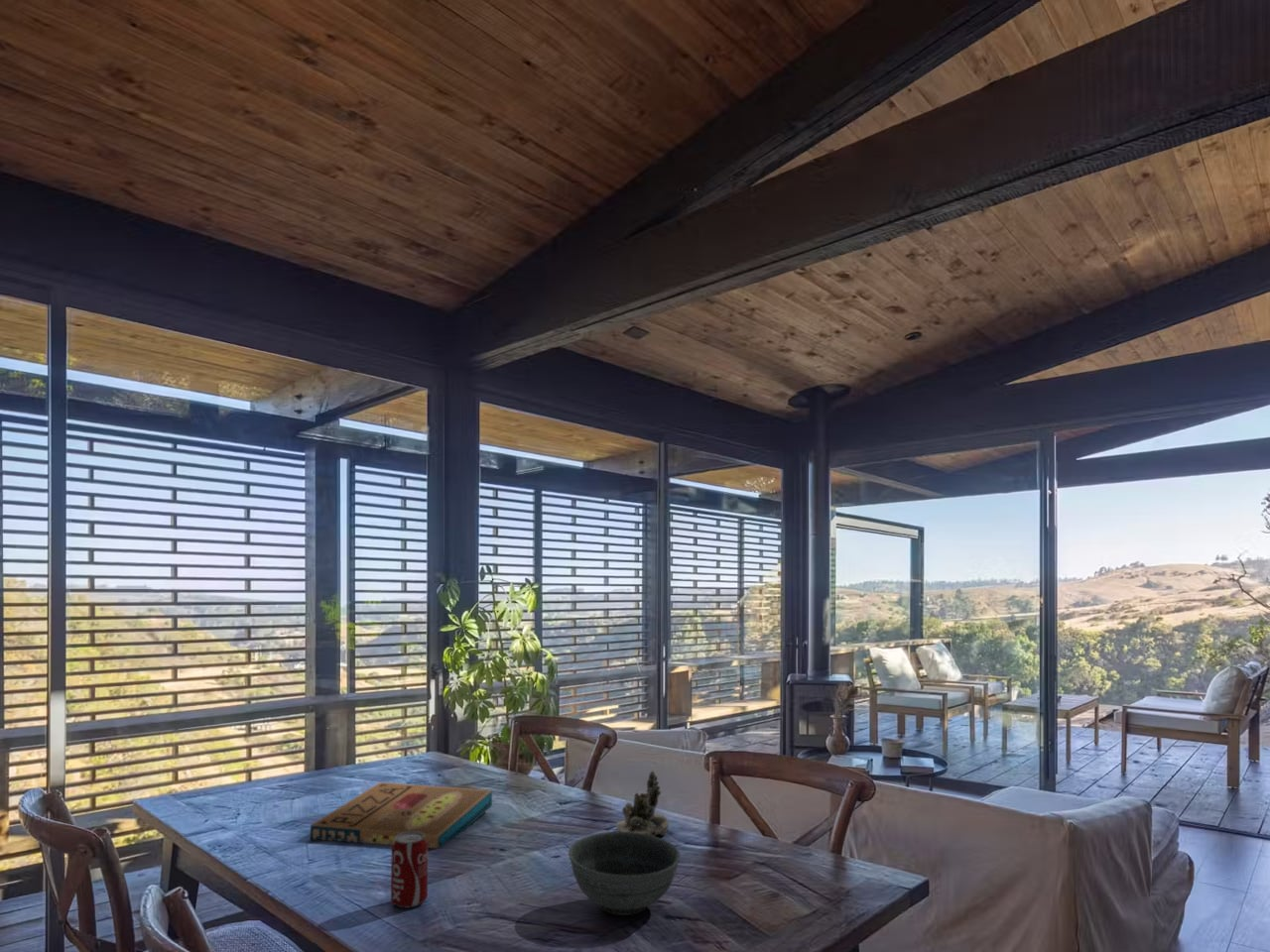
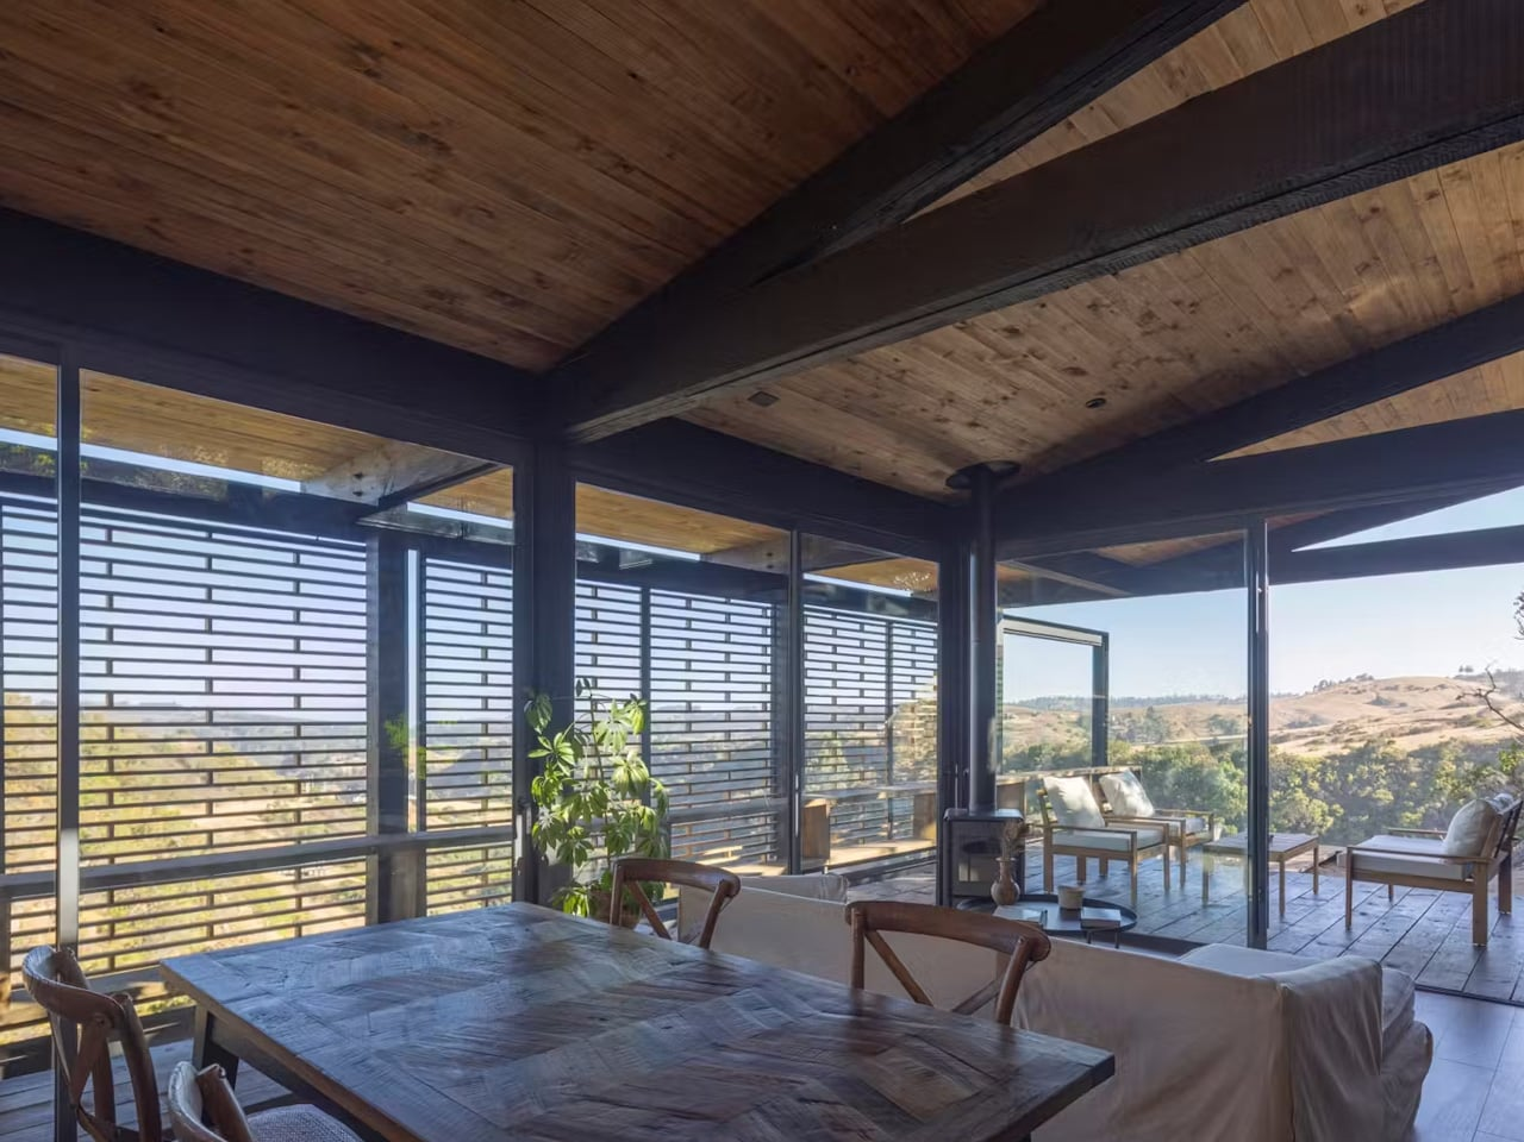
- pizza box [310,781,493,850]
- succulent planter [615,770,670,837]
- beverage can [390,832,429,909]
- bowl [568,831,682,916]
